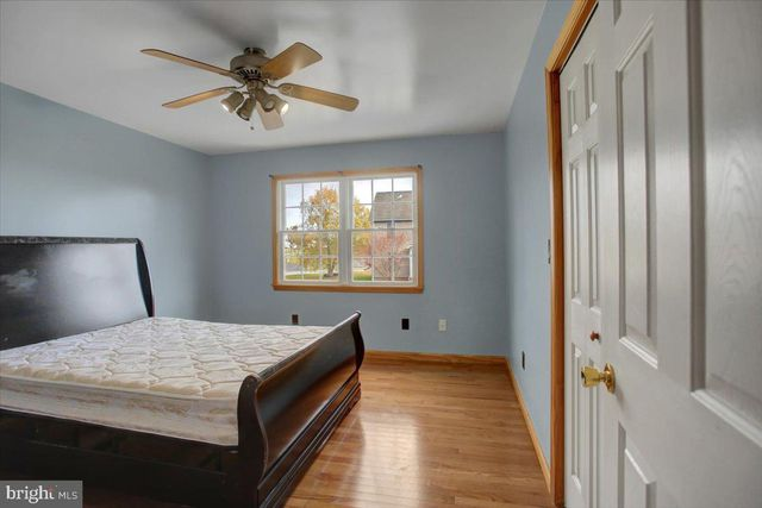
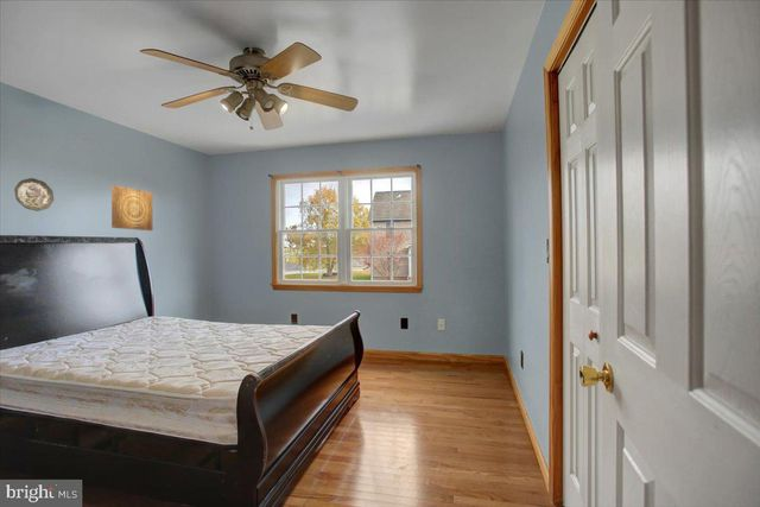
+ decorative plate [13,177,55,213]
+ wall art [110,184,154,232]
